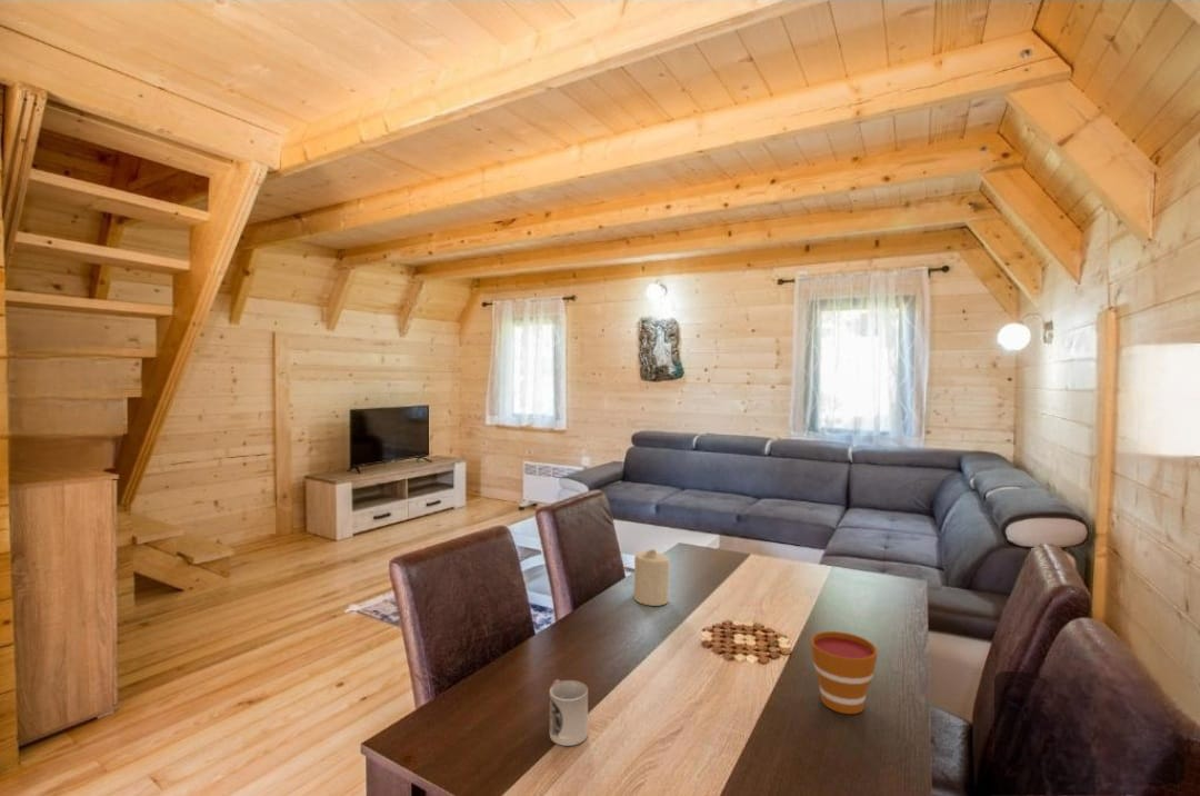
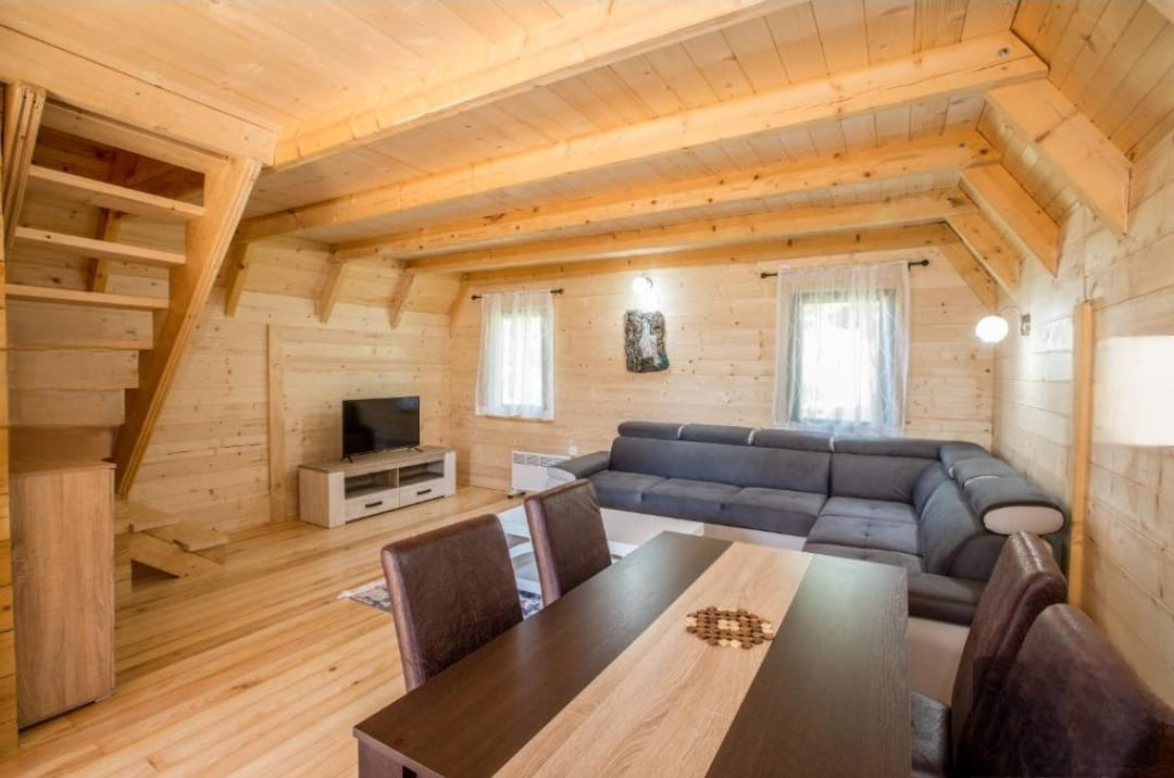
- cup [549,679,589,747]
- candle [632,548,670,607]
- cup [809,630,879,715]
